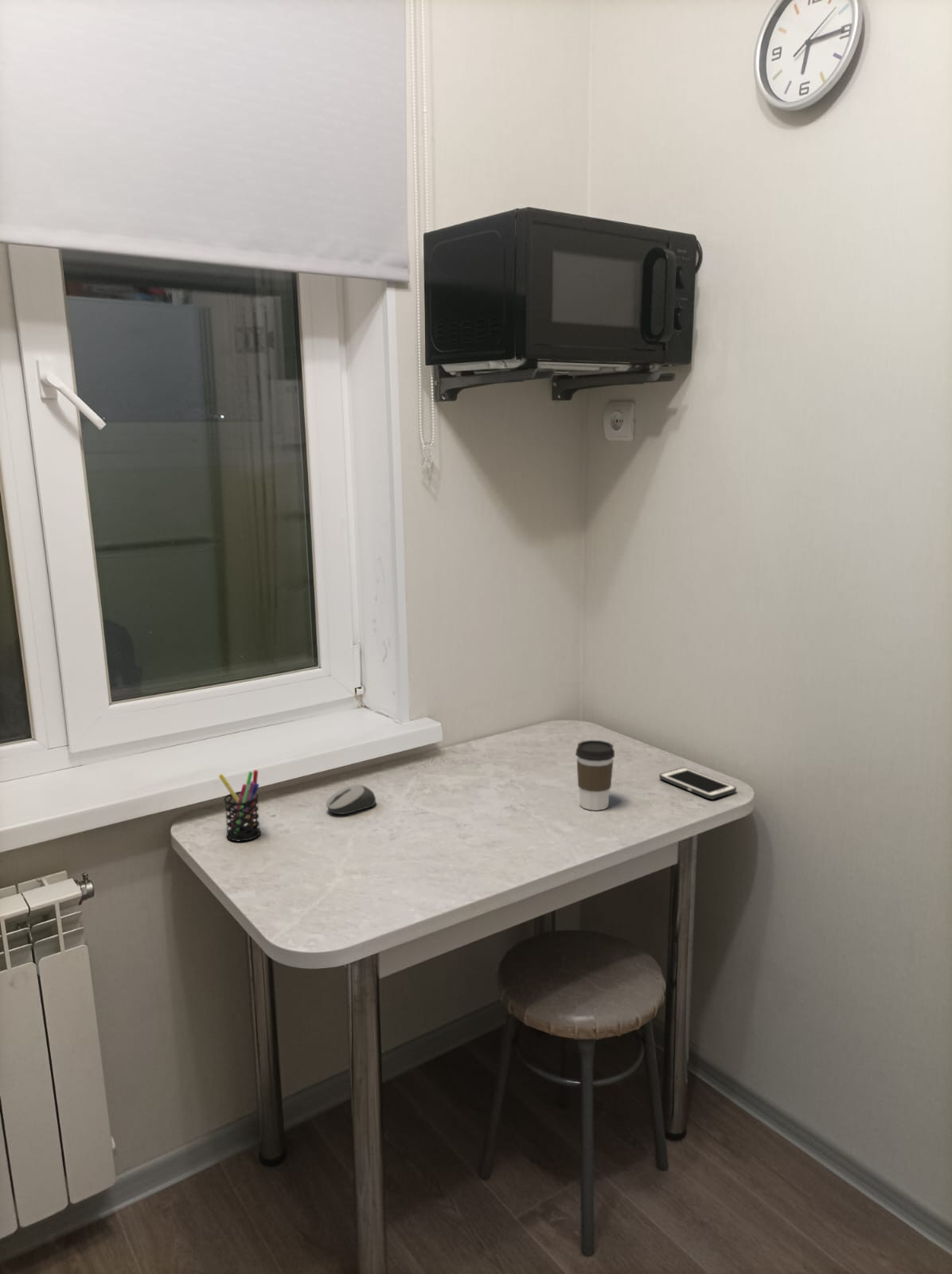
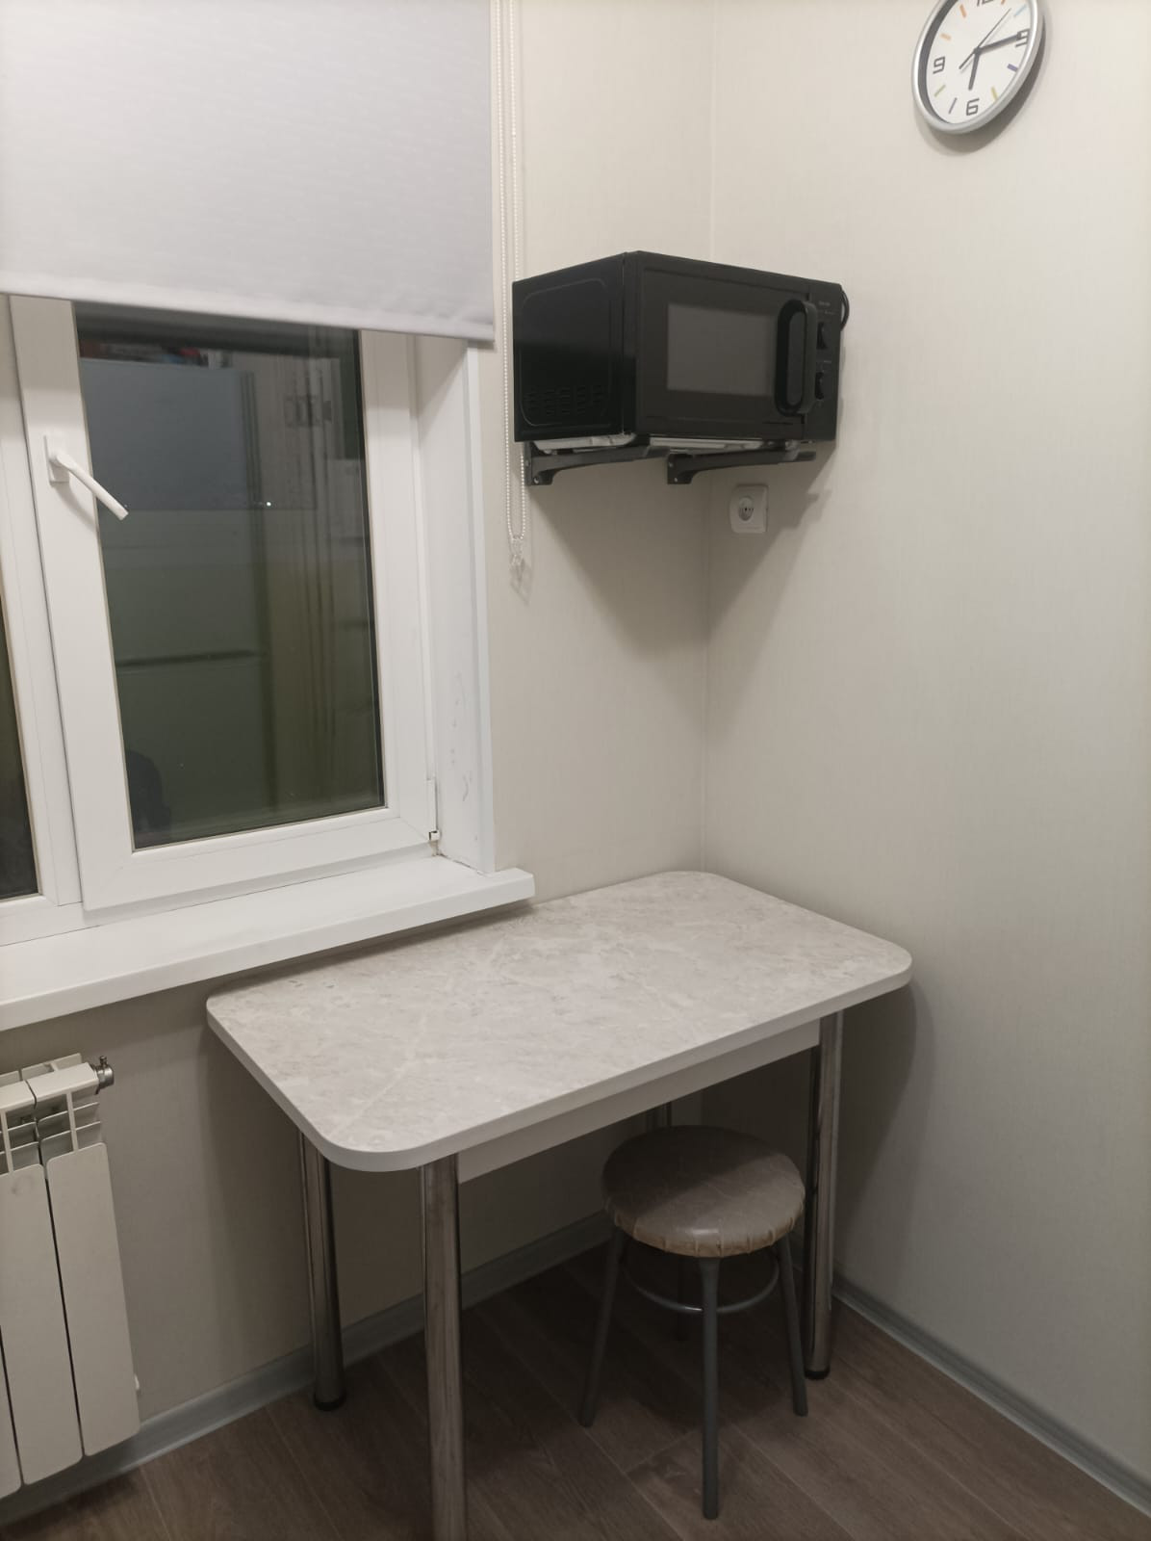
- coffee cup [575,740,615,811]
- pen holder [217,769,261,842]
- cell phone [658,767,737,800]
- computer mouse [325,784,377,815]
